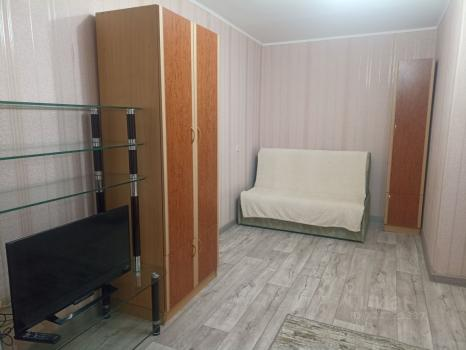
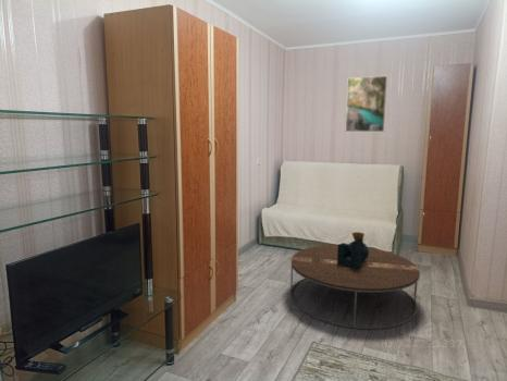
+ coffee table [289,231,421,330]
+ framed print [345,75,388,133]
